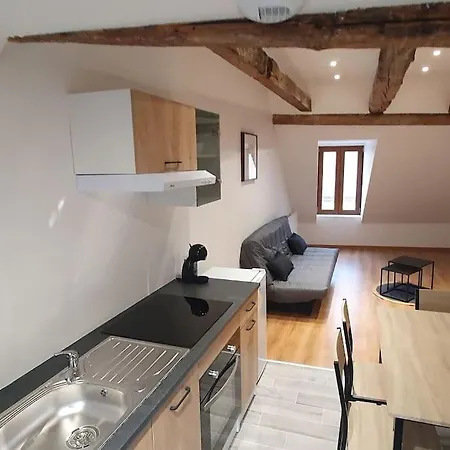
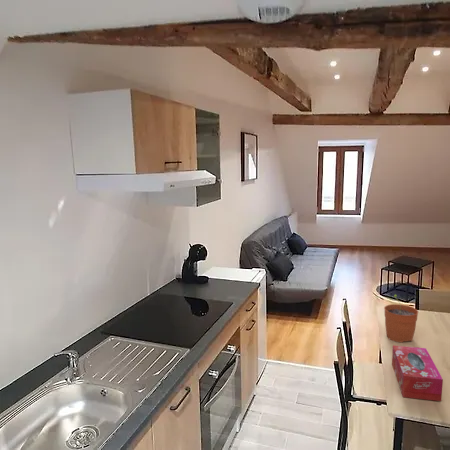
+ tissue box [391,345,444,402]
+ plant pot [383,293,419,344]
